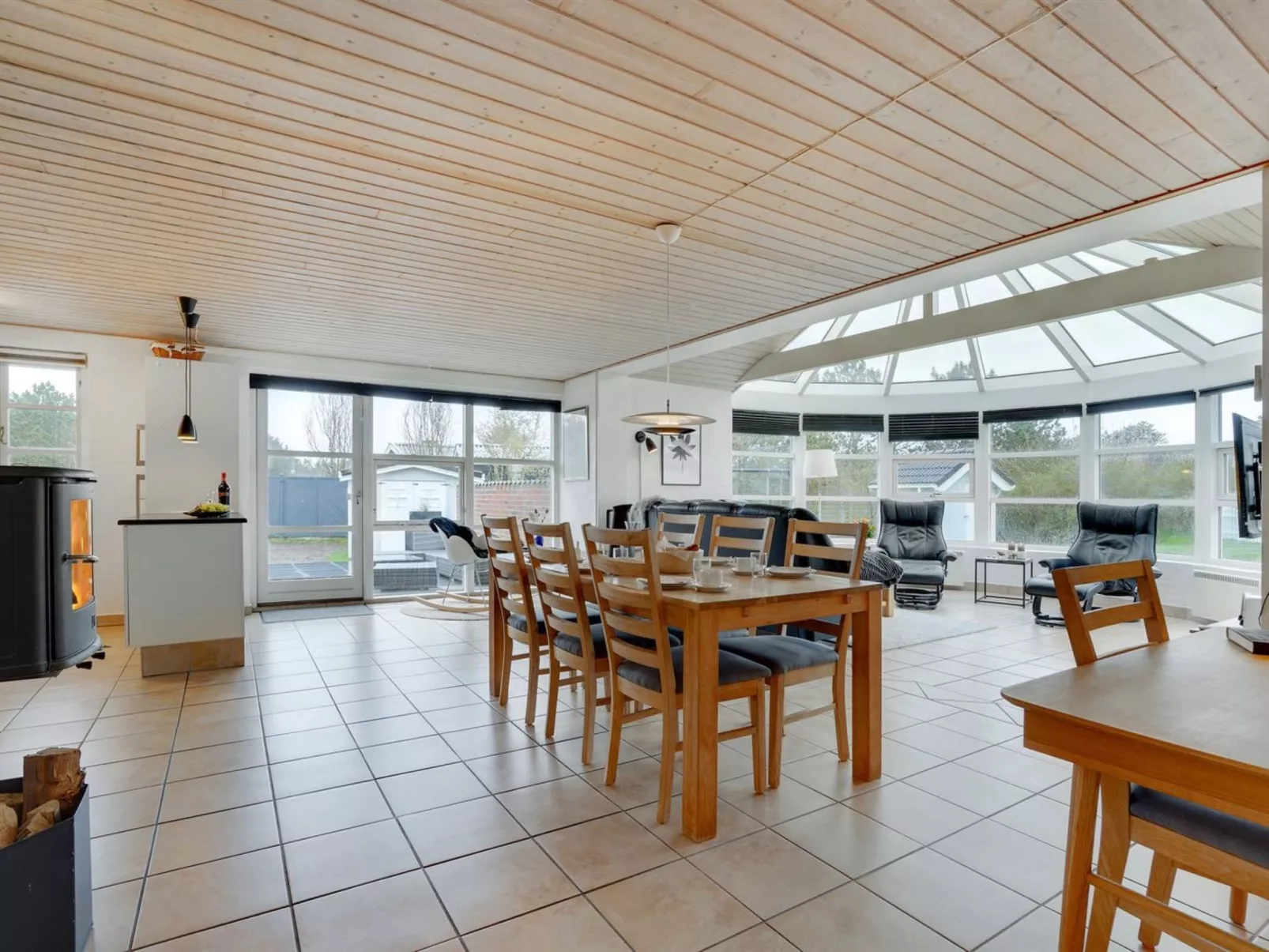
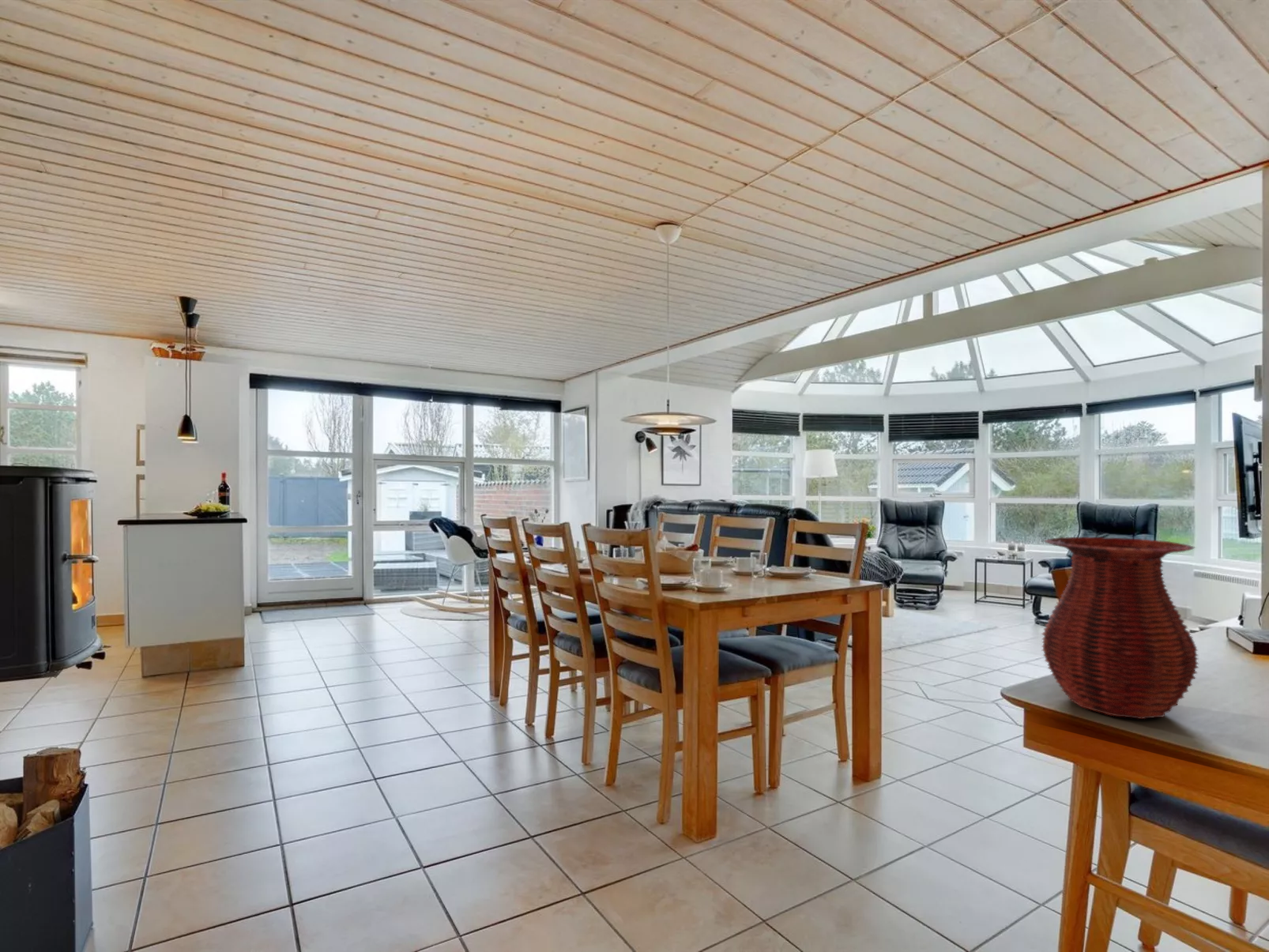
+ vase [1041,536,1199,720]
